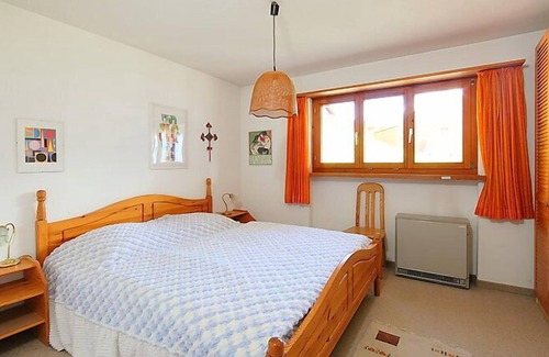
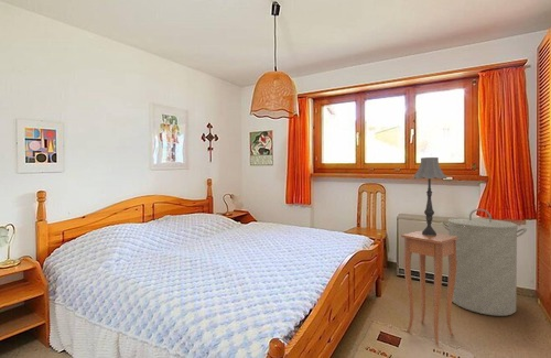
+ laundry hamper [440,208,528,317]
+ table lamp [412,156,447,236]
+ side table [400,229,458,346]
